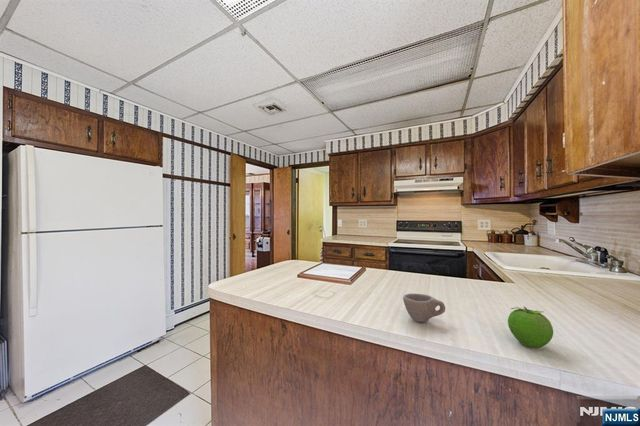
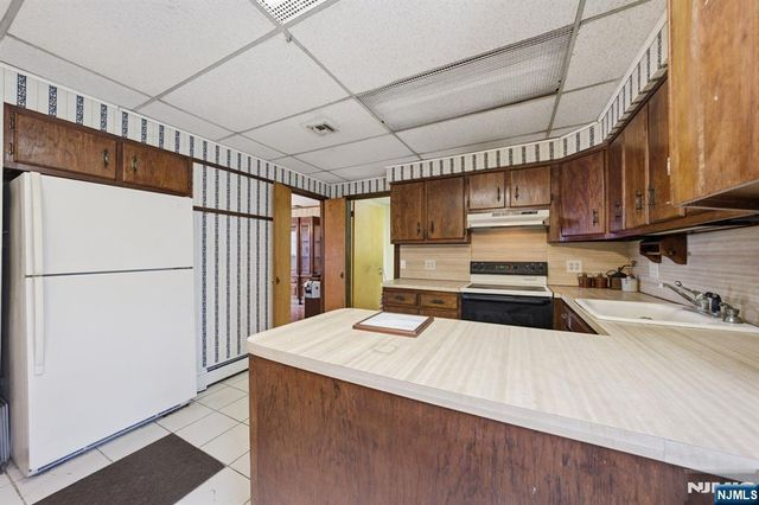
- cup [402,292,446,323]
- fruit [507,306,554,349]
